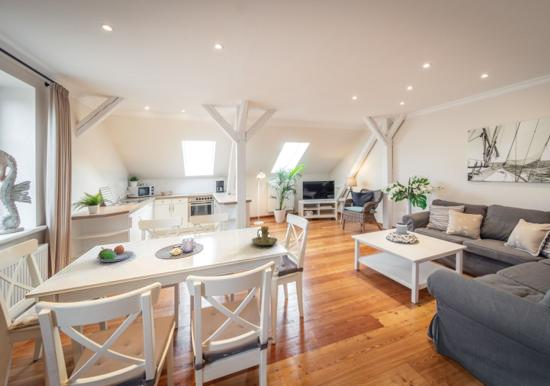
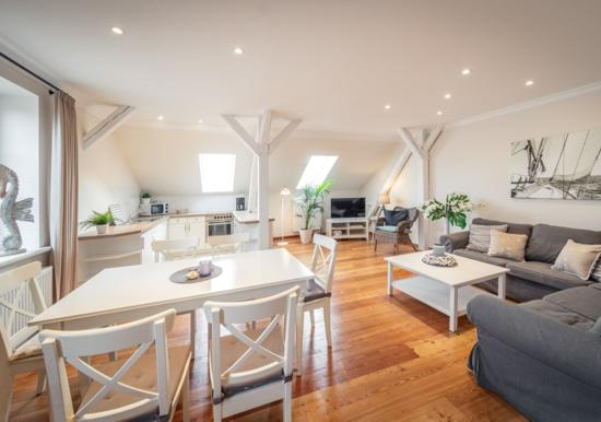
- fruit bowl [96,244,135,263]
- candle holder [251,226,279,246]
